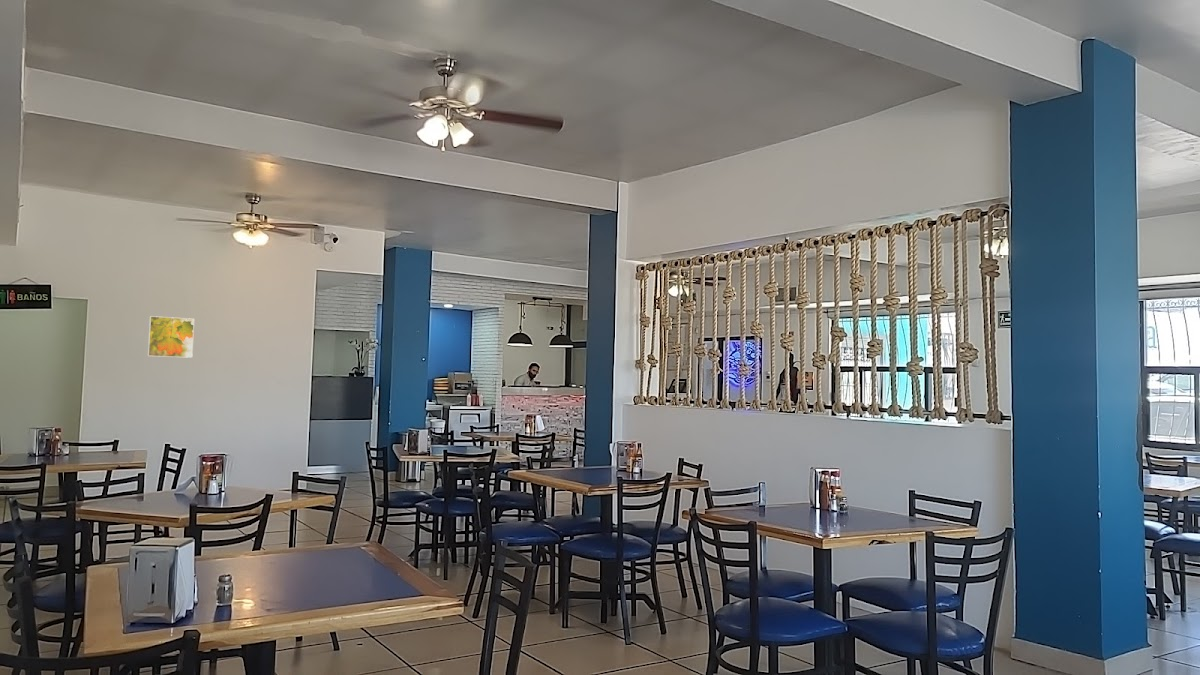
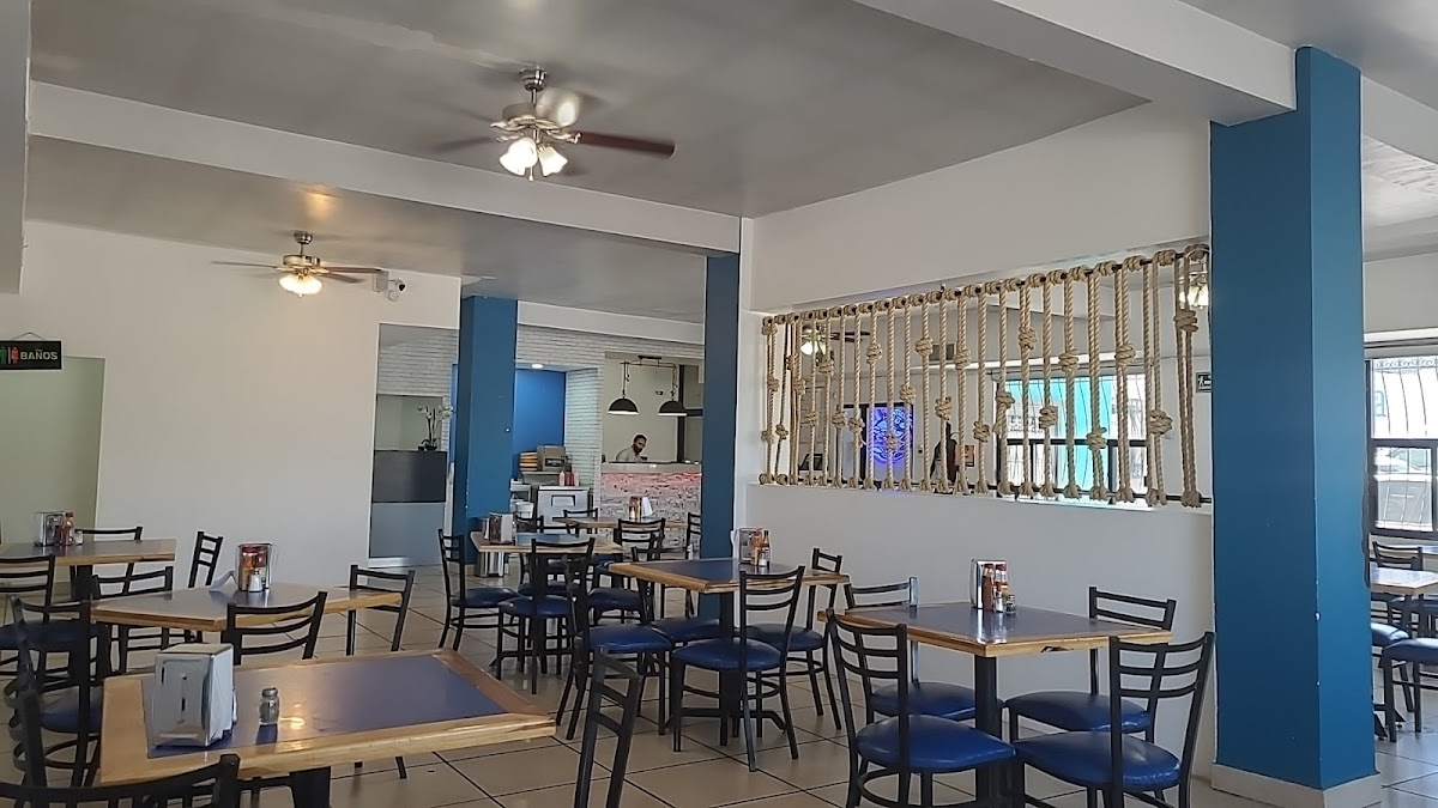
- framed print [147,315,195,359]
